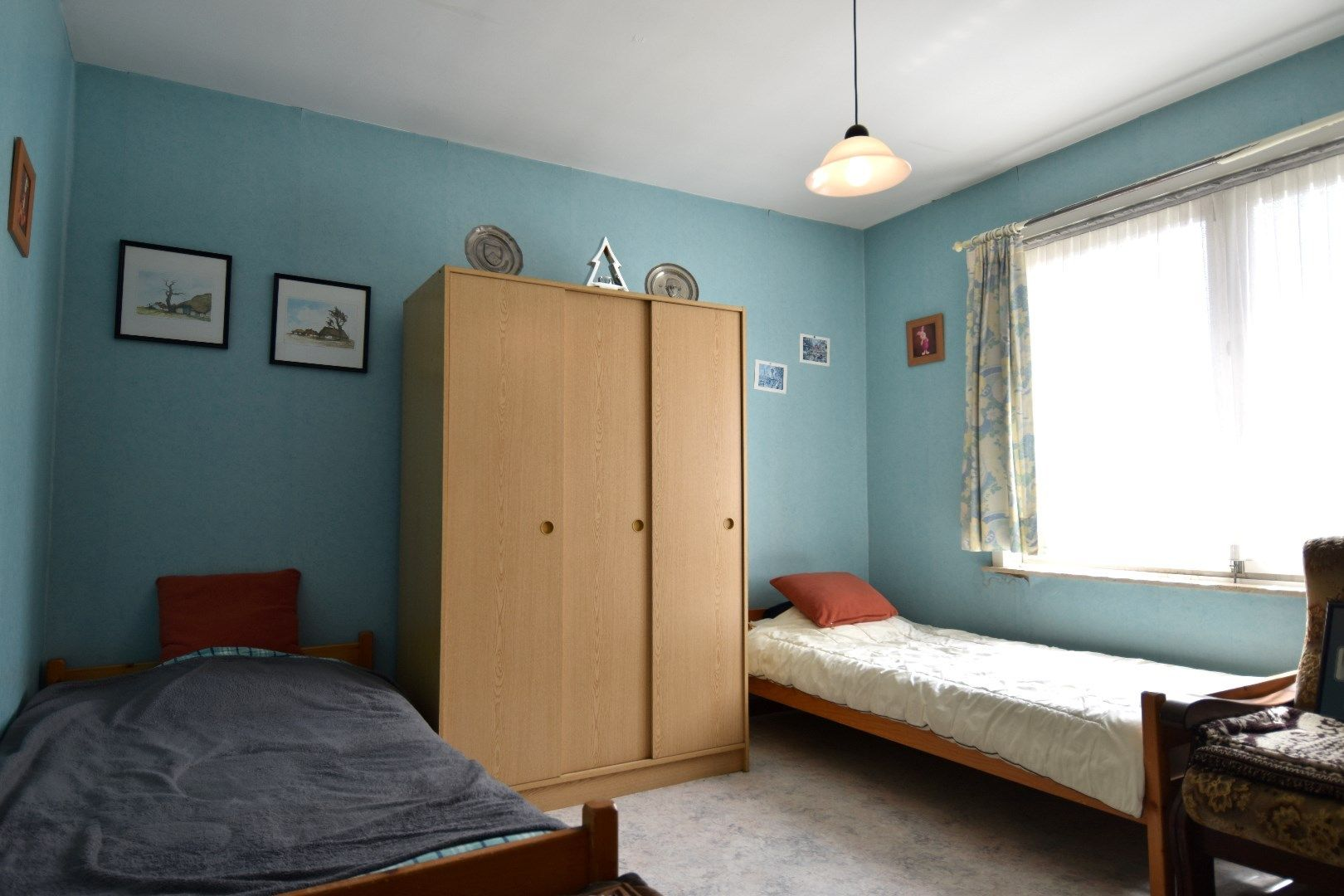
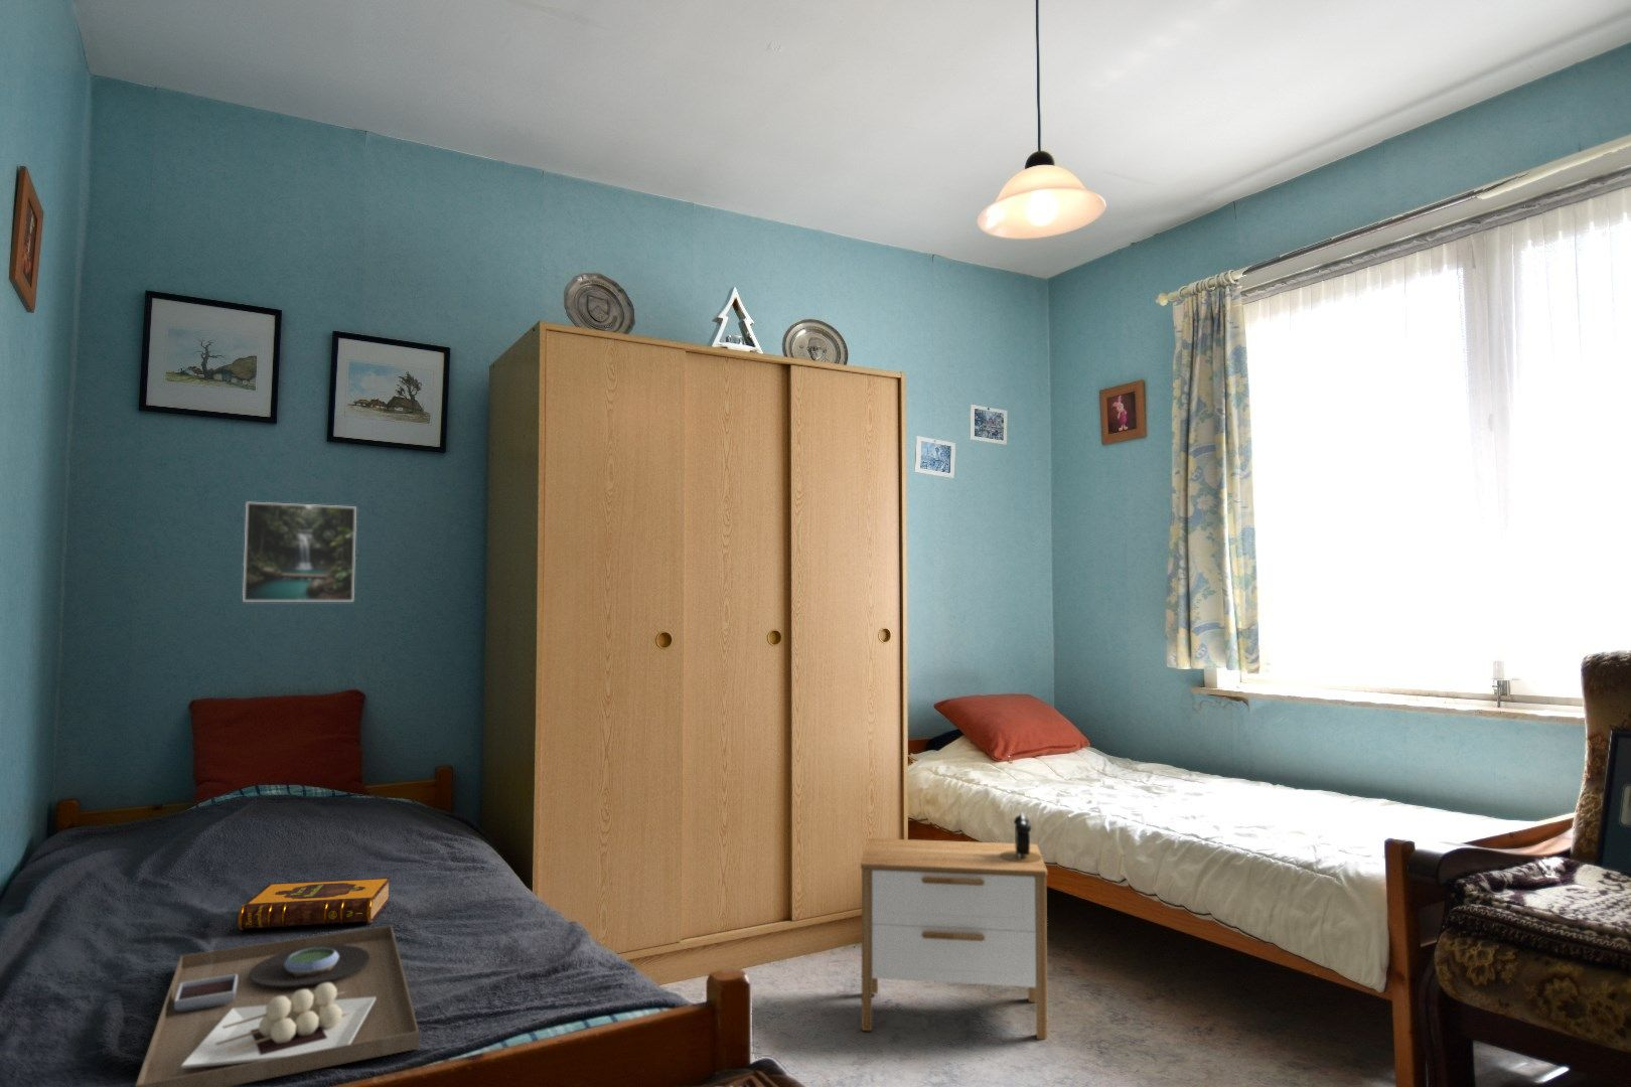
+ hardback book [238,877,392,931]
+ platter [133,924,420,1087]
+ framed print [241,501,358,603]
+ alarm clock [1000,812,1042,863]
+ nightstand [860,837,1048,1041]
